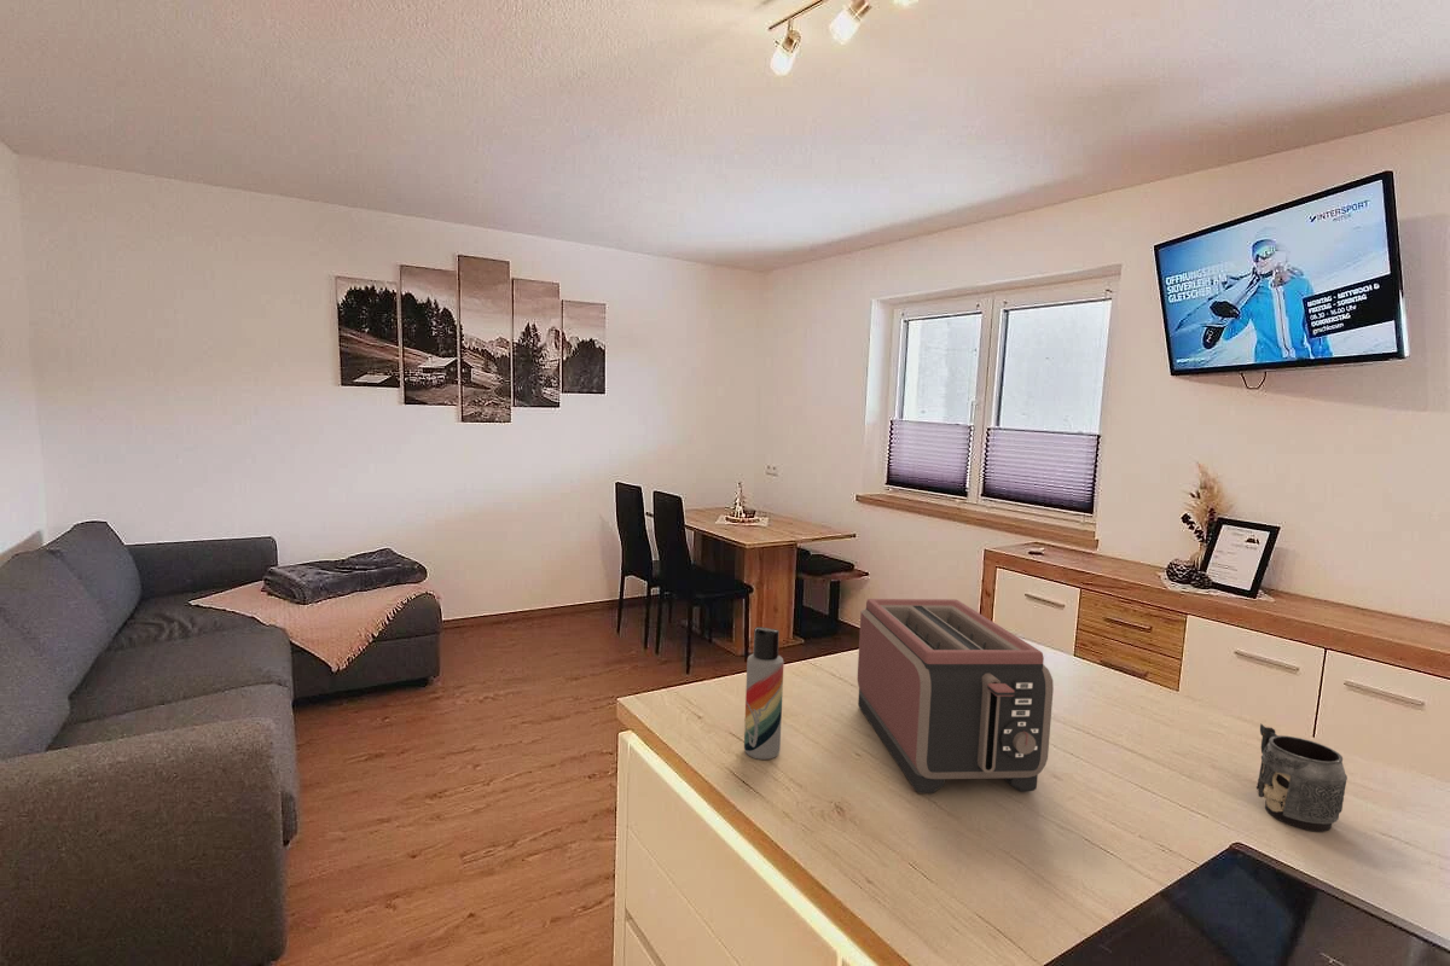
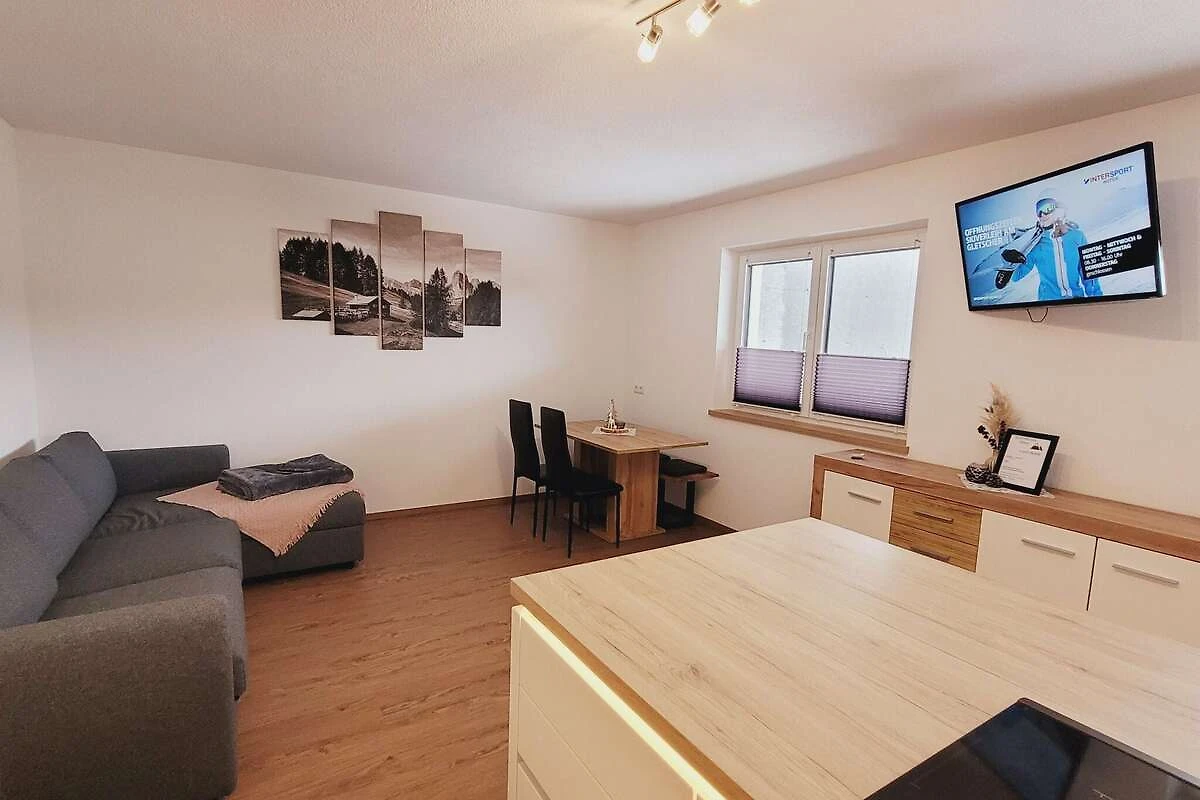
- lotion bottle [743,625,784,761]
- mug [1255,722,1348,833]
- toaster [857,598,1055,795]
